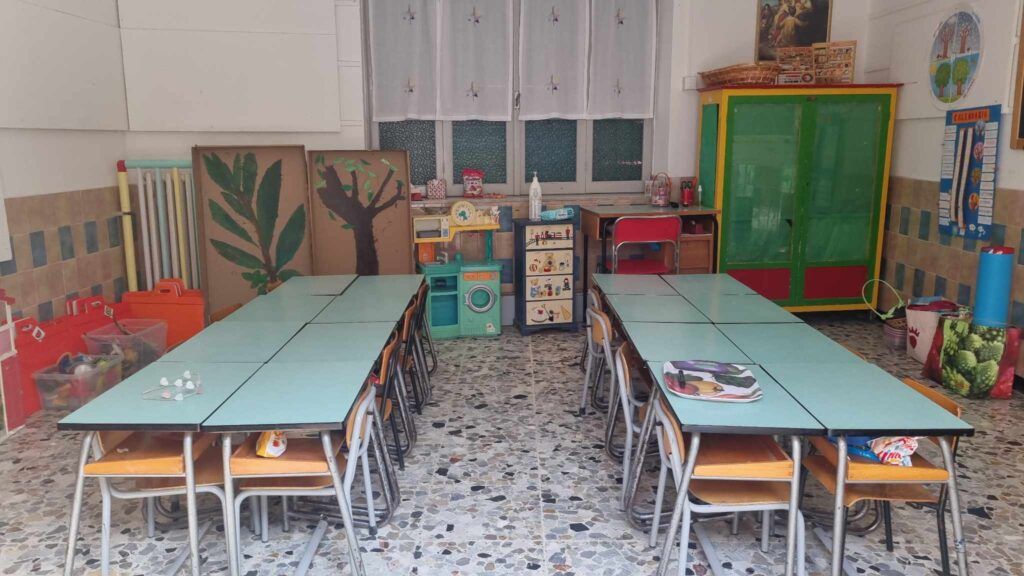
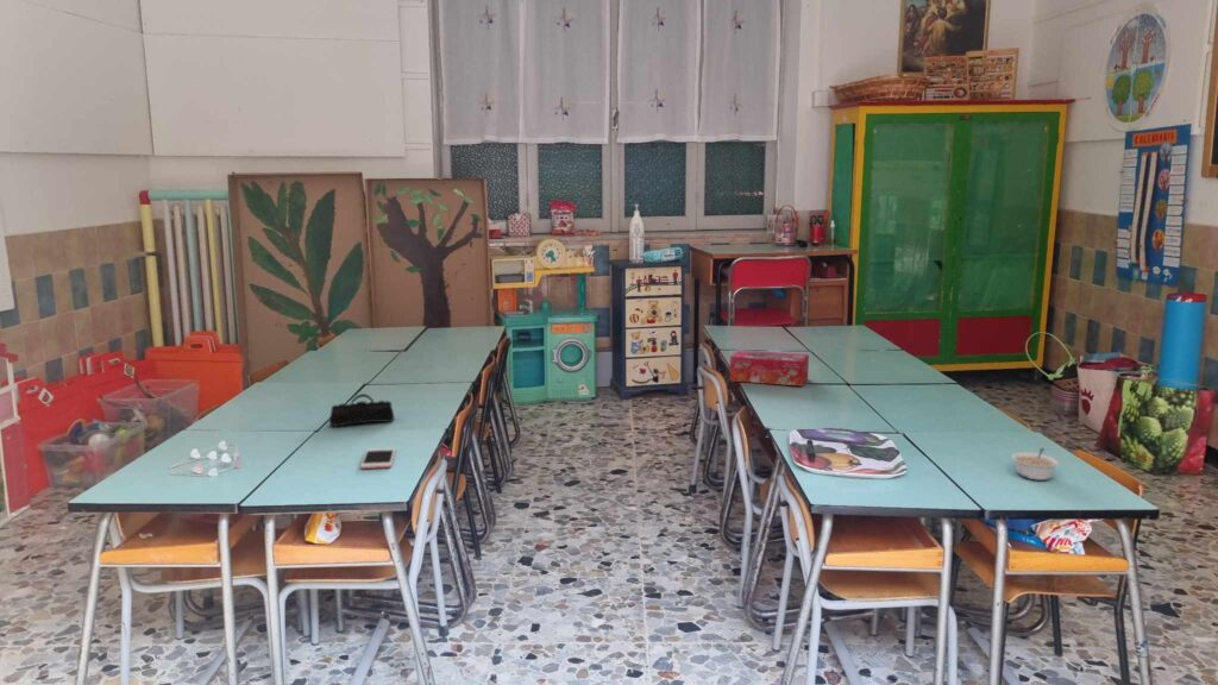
+ cell phone [359,447,397,470]
+ pencil case [328,392,396,428]
+ legume [1010,447,1061,482]
+ tissue box [728,348,810,388]
